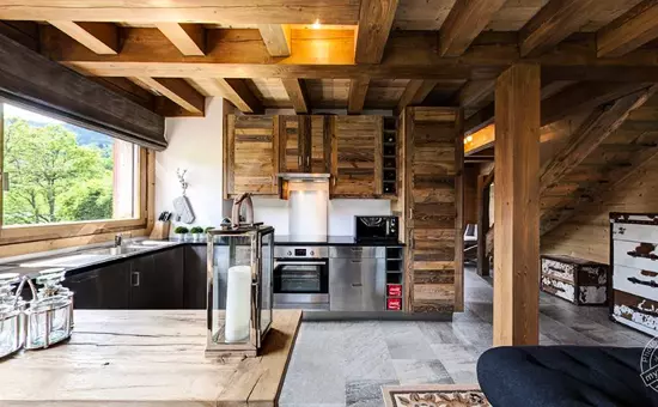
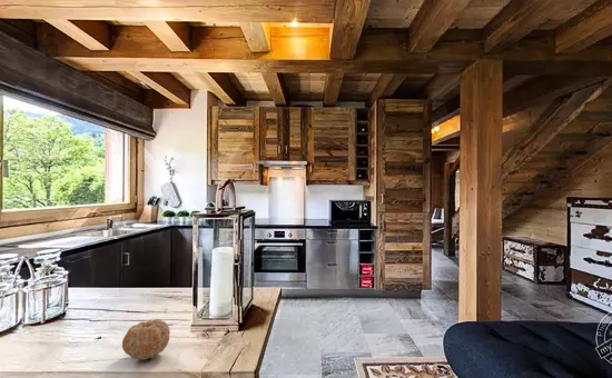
+ fruit [121,318,171,361]
